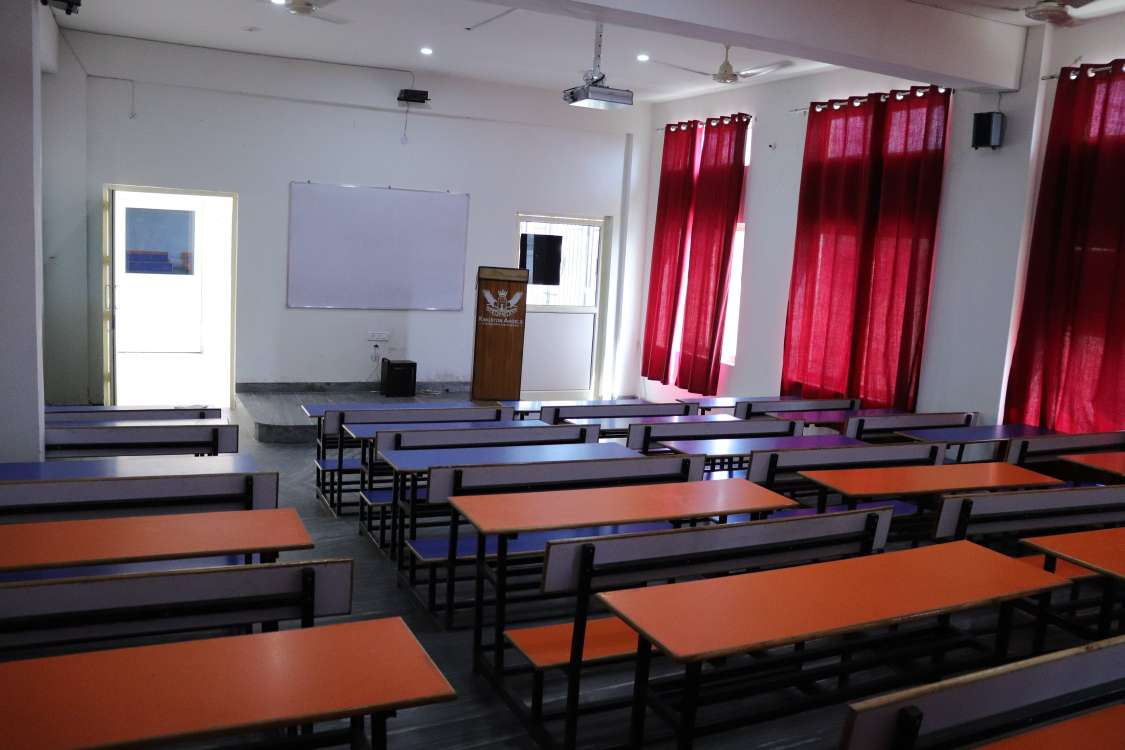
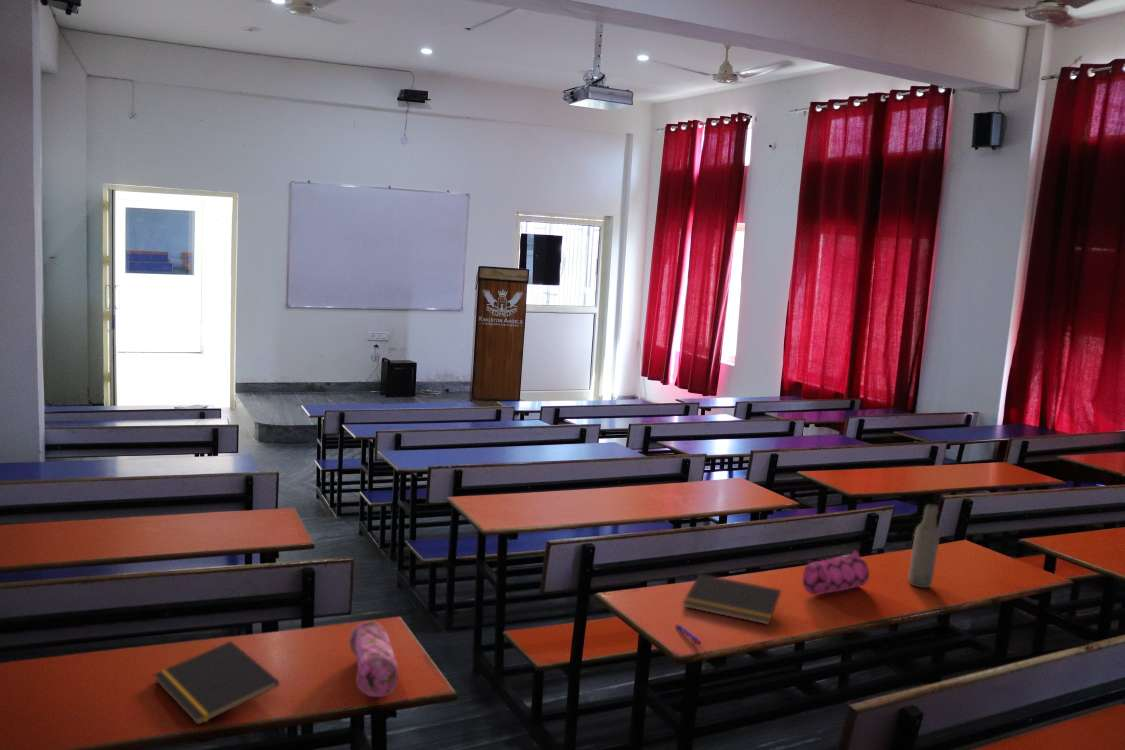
+ pen [674,622,703,646]
+ pencil case [347,620,399,698]
+ bottle [907,503,941,589]
+ pencil case [802,550,870,596]
+ notepad [682,573,782,626]
+ notepad [153,640,280,726]
